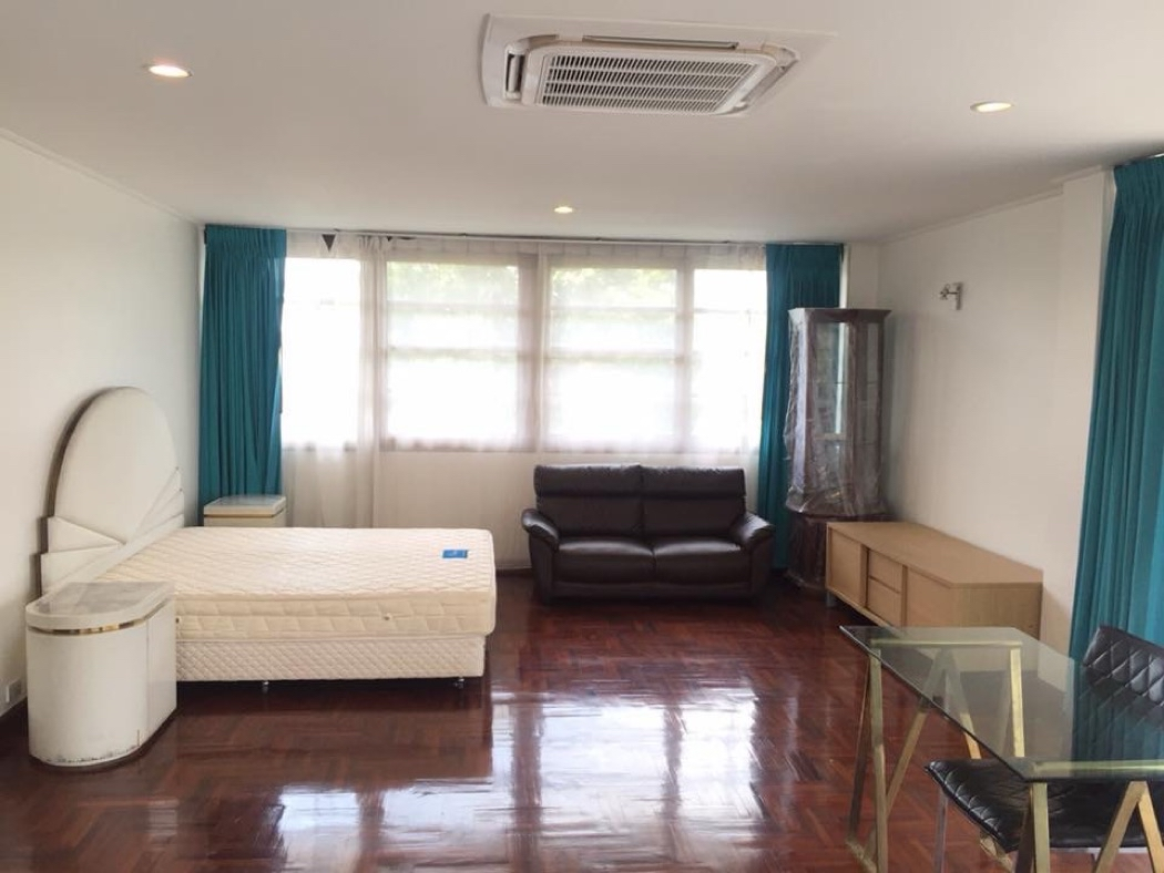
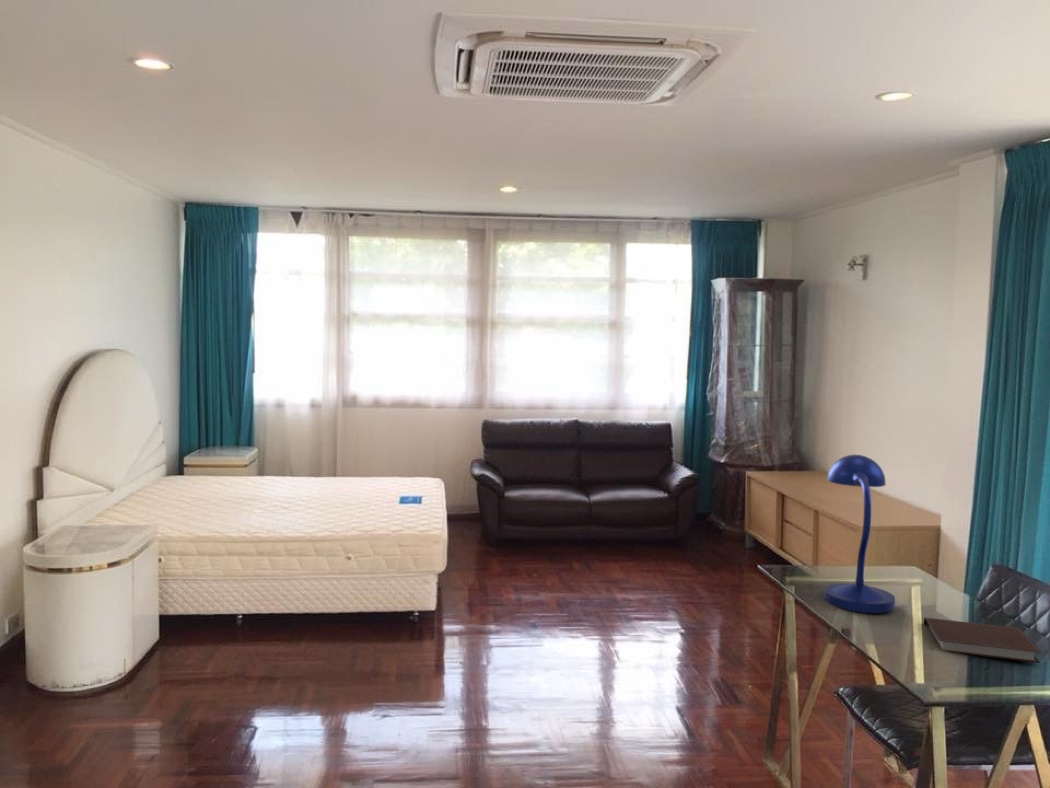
+ desk lamp [823,454,896,614]
+ notebook [923,617,1042,664]
